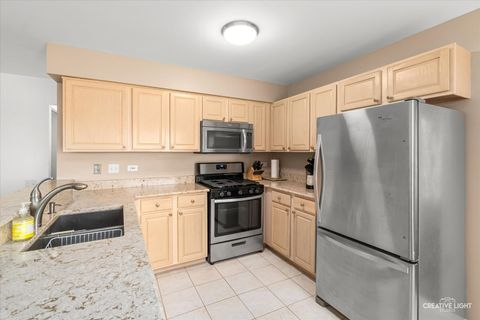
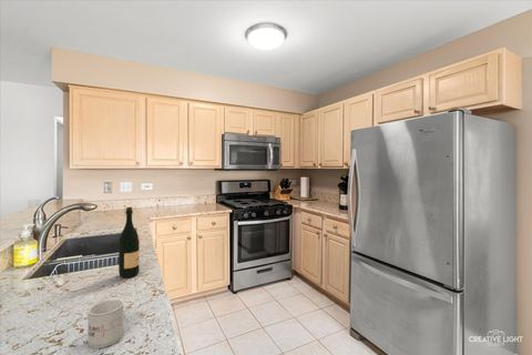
+ wine bottle [117,206,141,280]
+ mug [86,298,124,349]
